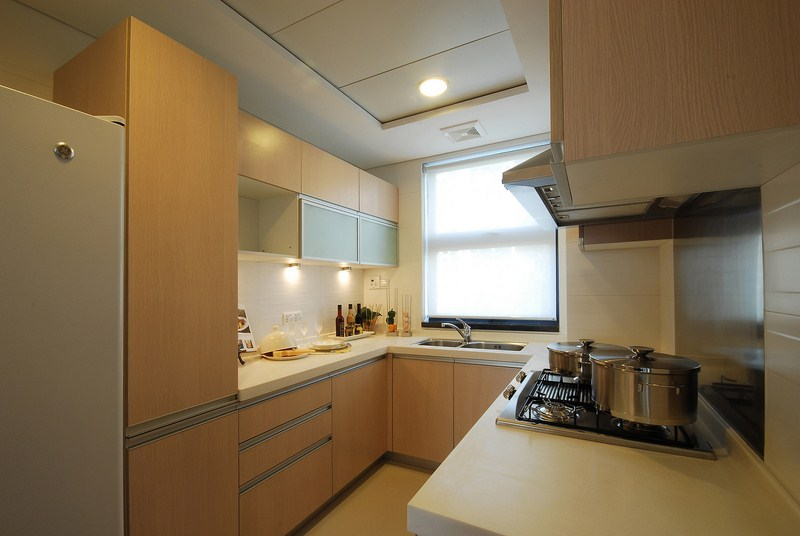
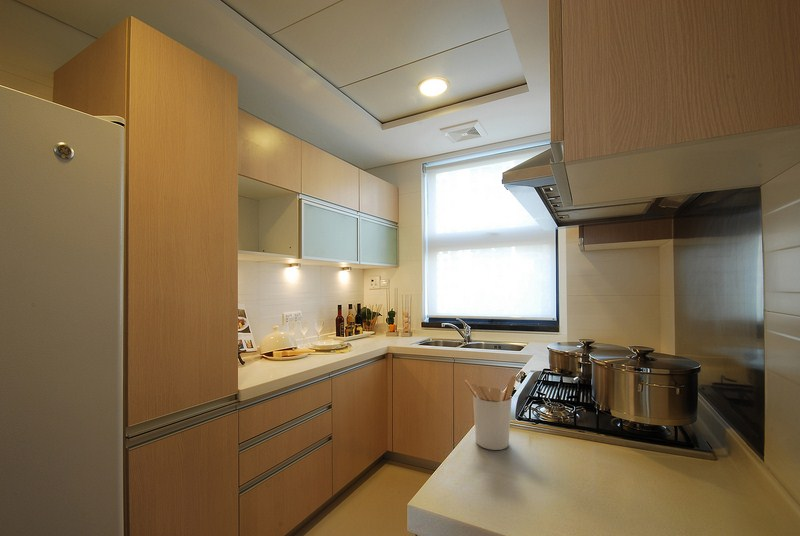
+ utensil holder [464,374,517,451]
